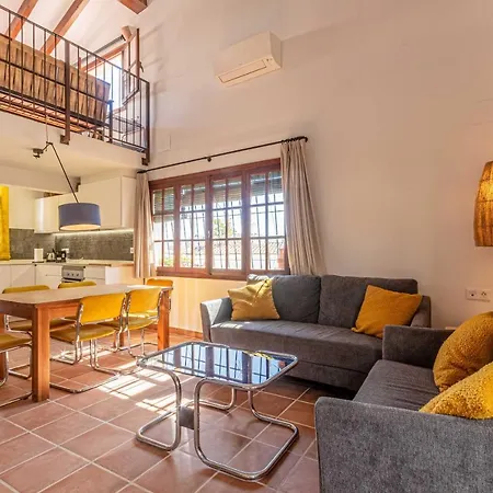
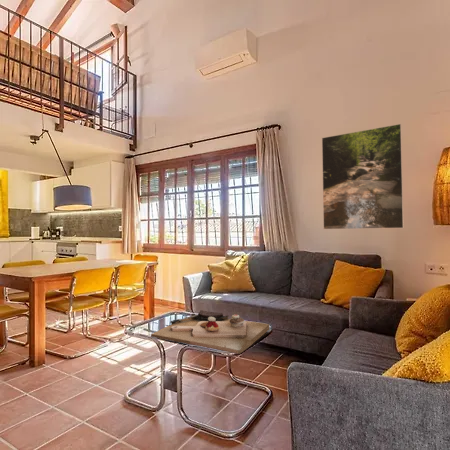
+ decorative tray [150,309,271,355]
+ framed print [321,123,405,230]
